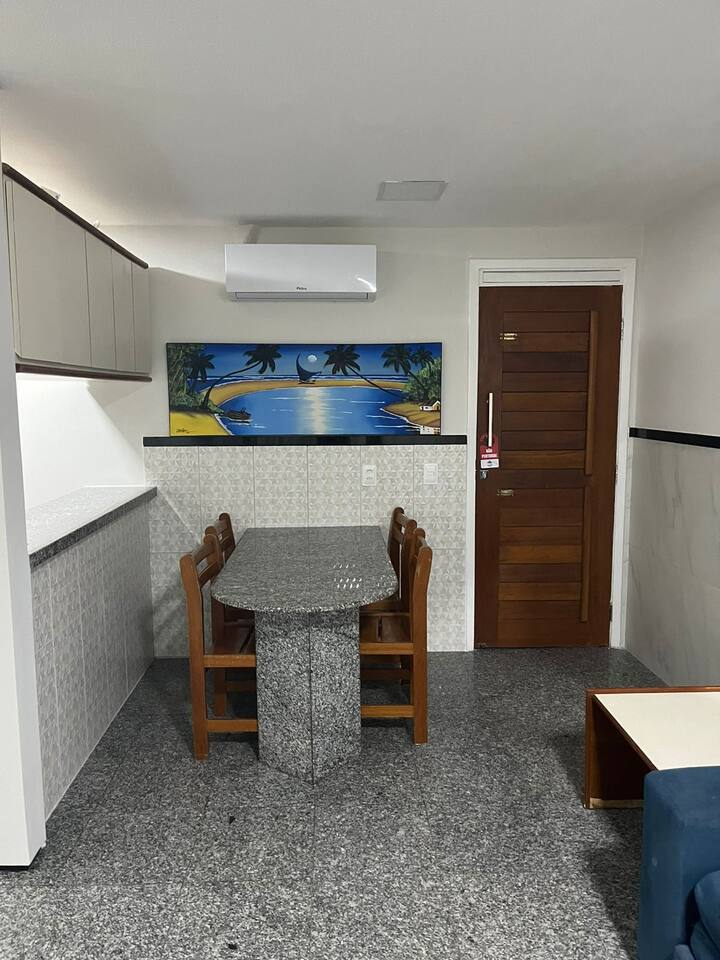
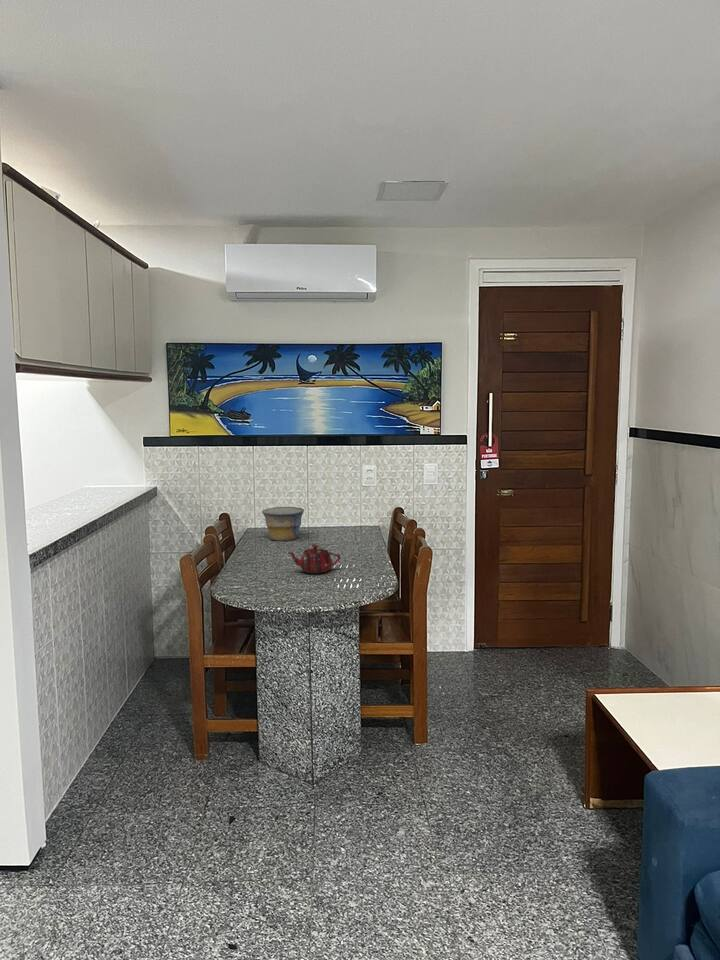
+ teapot [288,543,342,574]
+ bowl [261,506,305,542]
